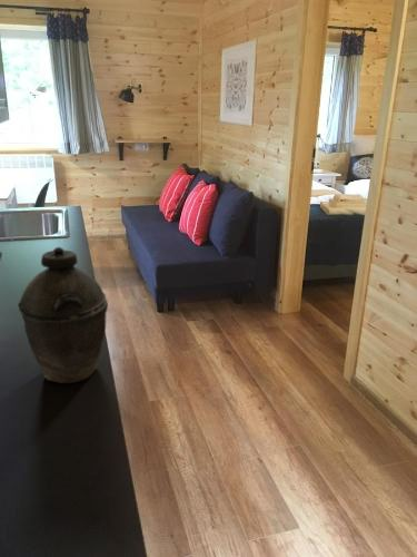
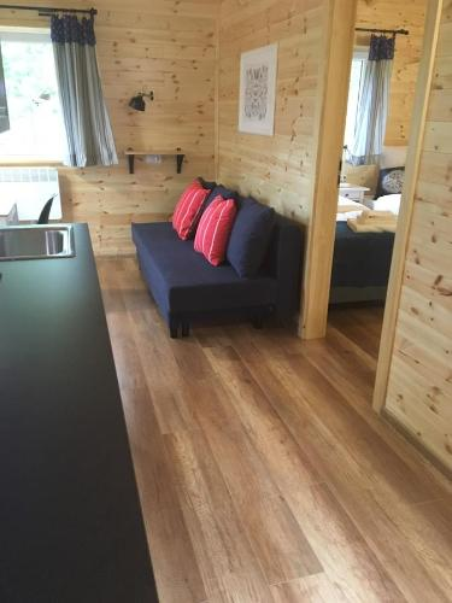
- kettle [17,246,109,384]
